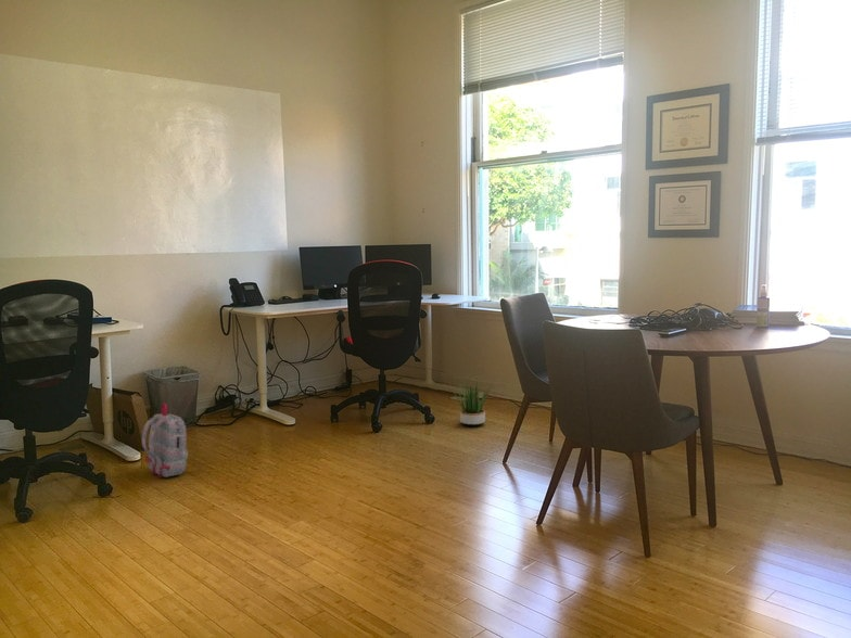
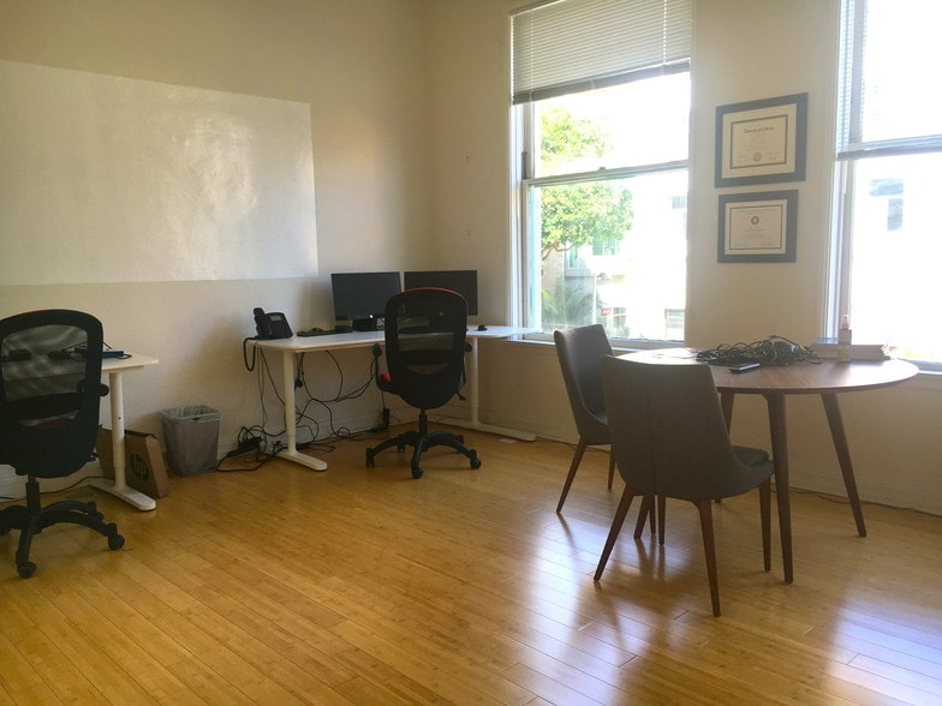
- potted plant [452,379,493,428]
- backpack [141,403,189,478]
